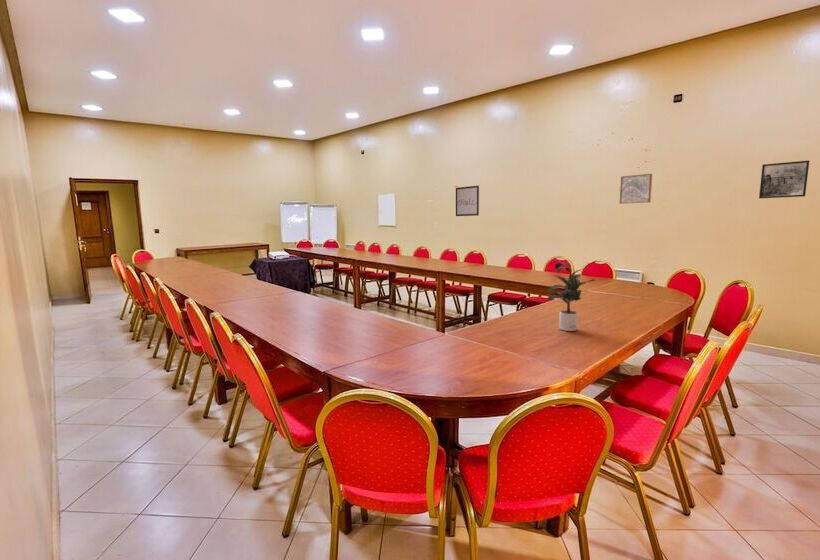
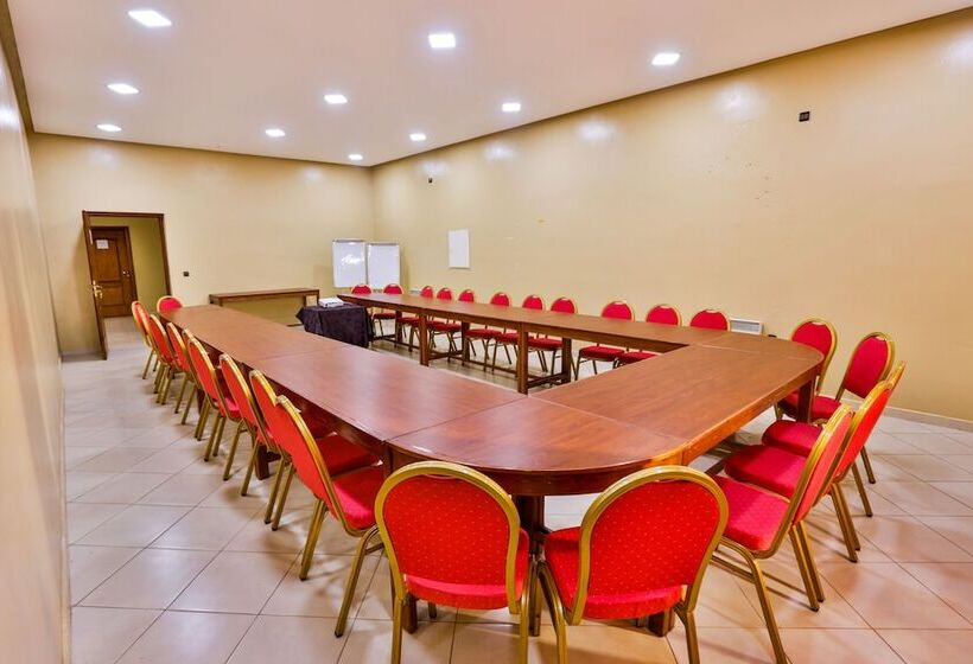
- wall art [455,185,480,217]
- potted plant [546,261,596,332]
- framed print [758,159,810,199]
- wall art [618,173,653,205]
